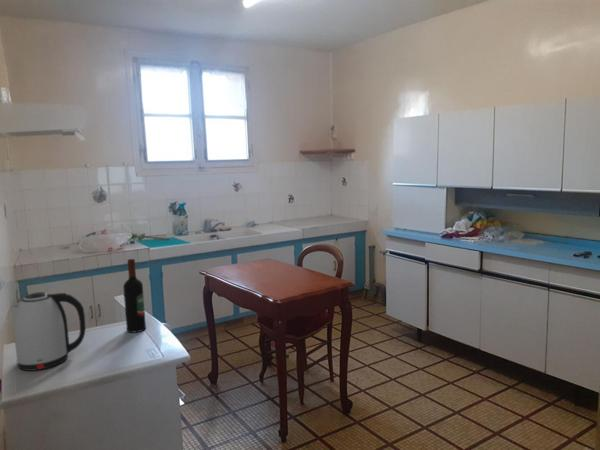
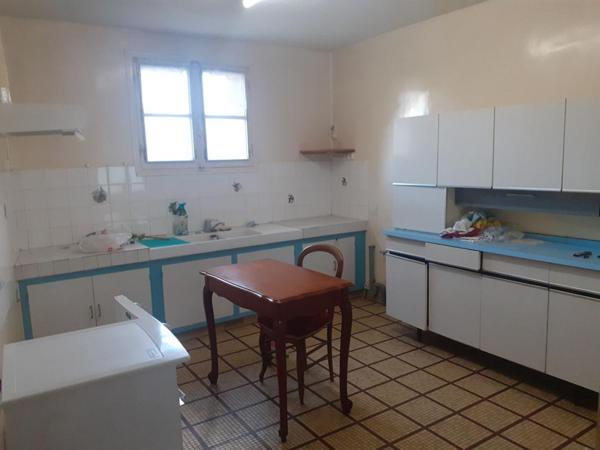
- kettle [9,291,87,372]
- wine bottle [122,258,147,334]
